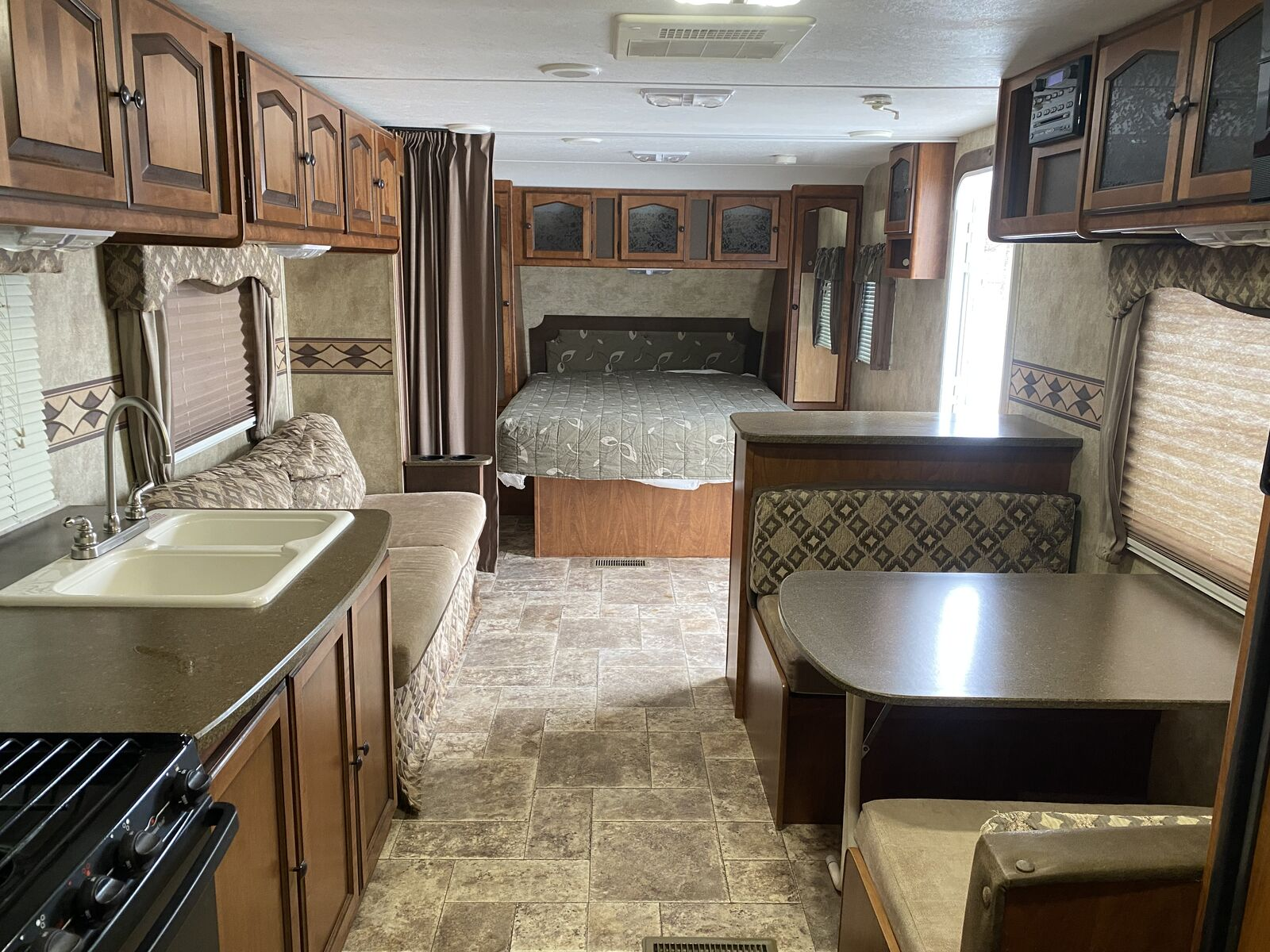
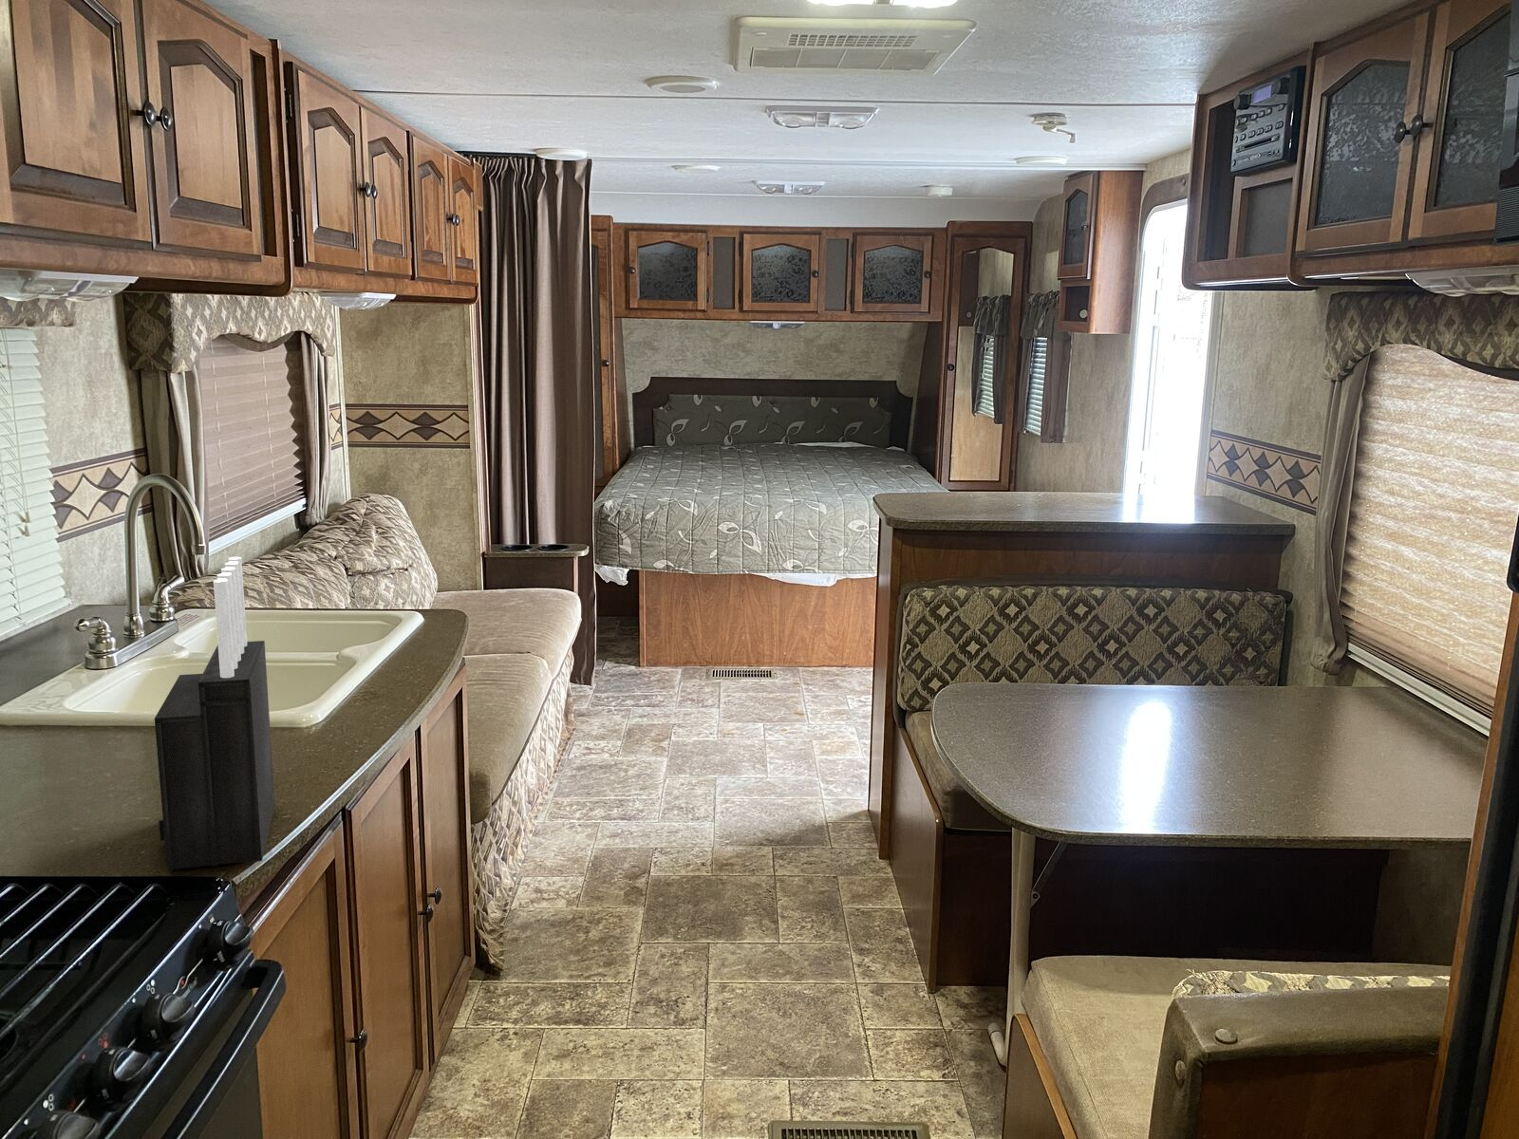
+ knife block [154,555,275,871]
